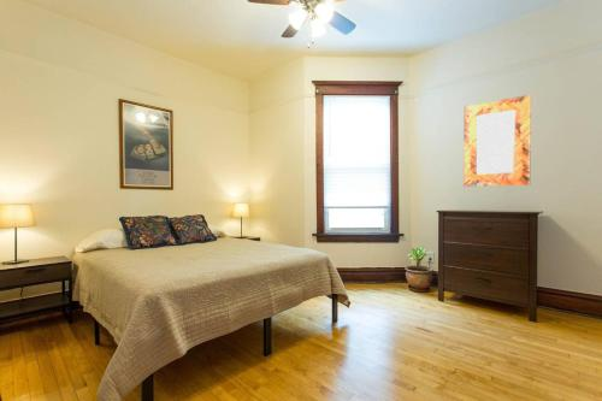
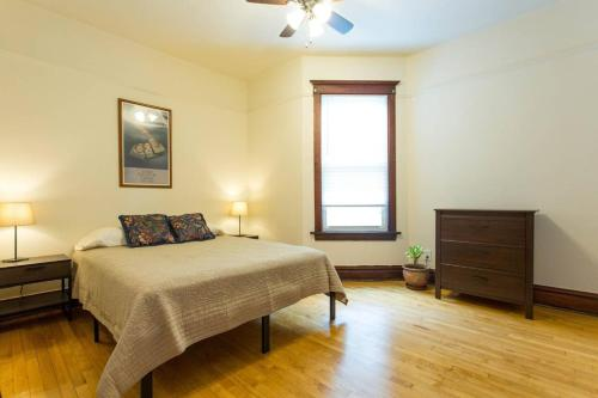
- home mirror [462,94,532,188]
